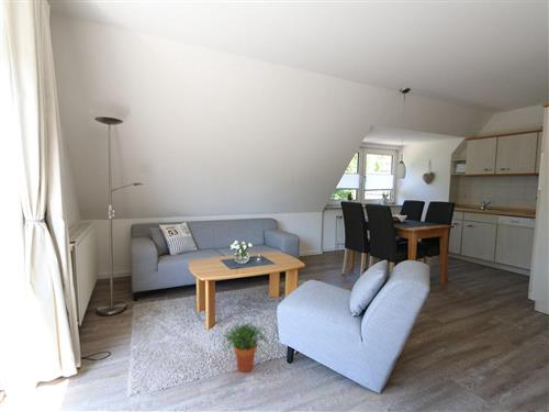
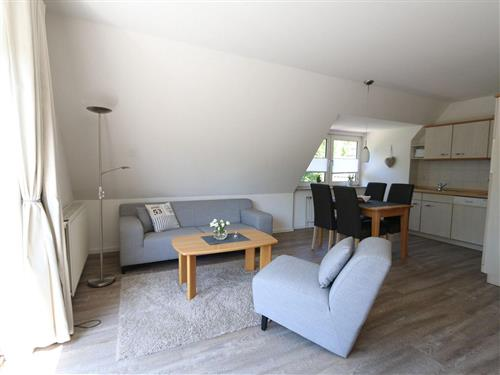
- potted plant [219,321,270,374]
